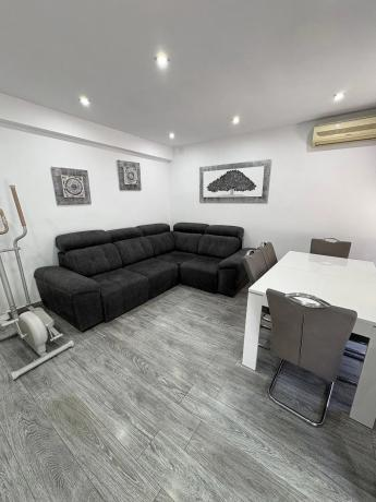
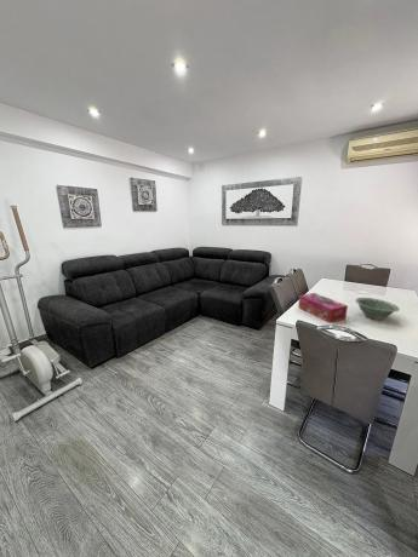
+ tissue box [297,292,349,323]
+ bowl [354,297,401,321]
